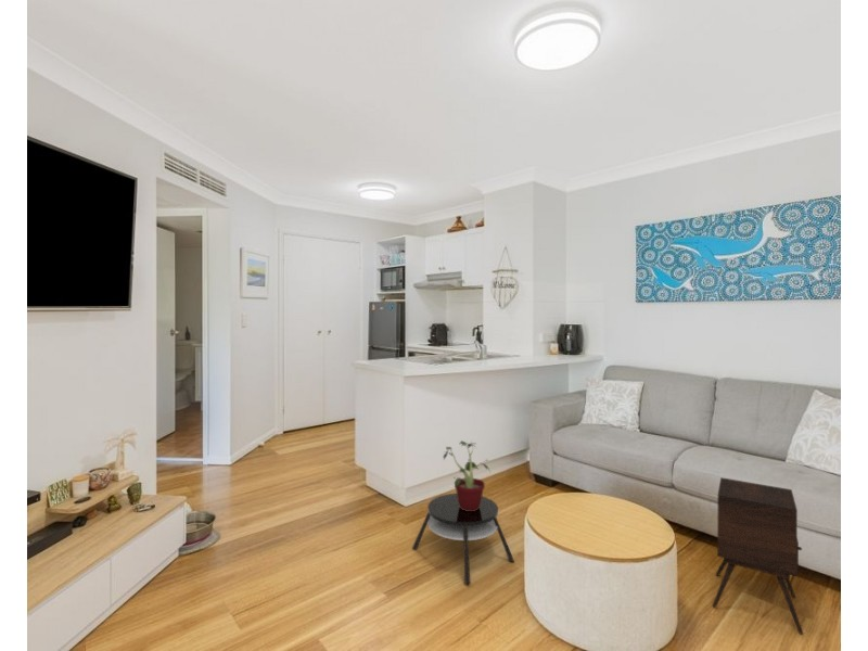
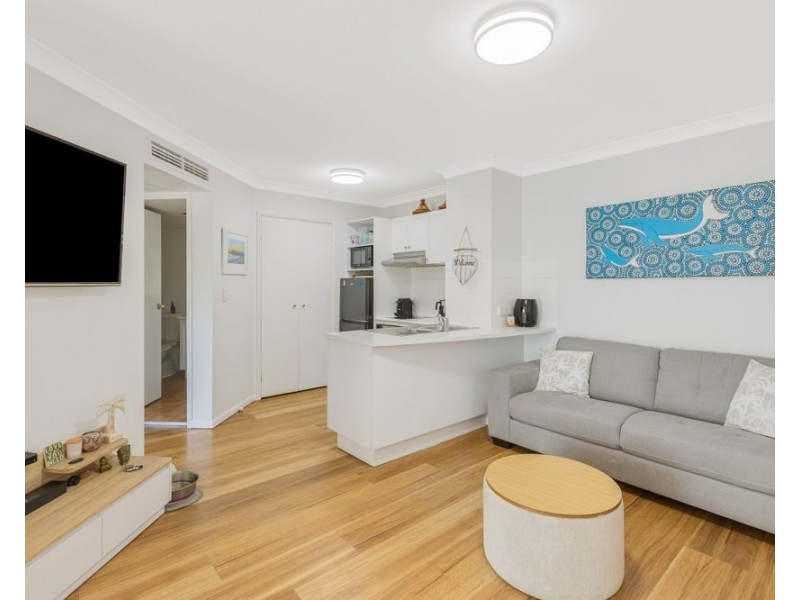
- side table [712,476,804,636]
- potted plant [442,439,492,511]
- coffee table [411,493,515,585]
